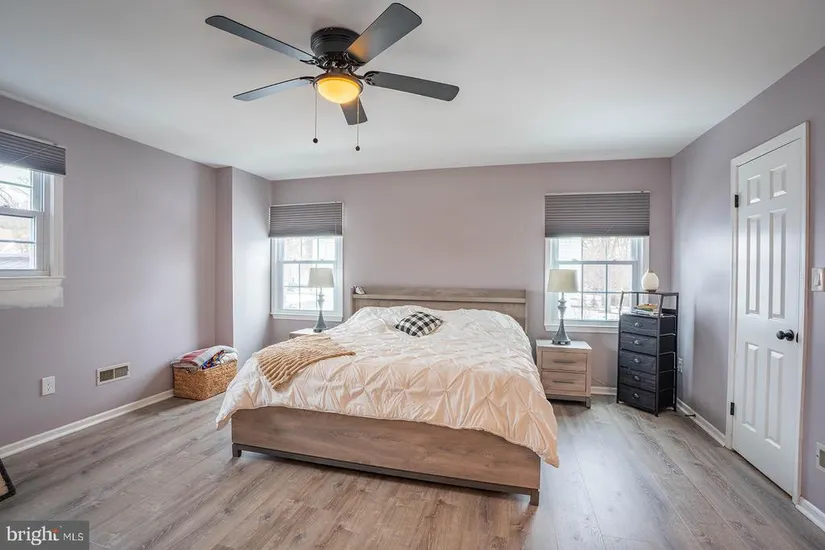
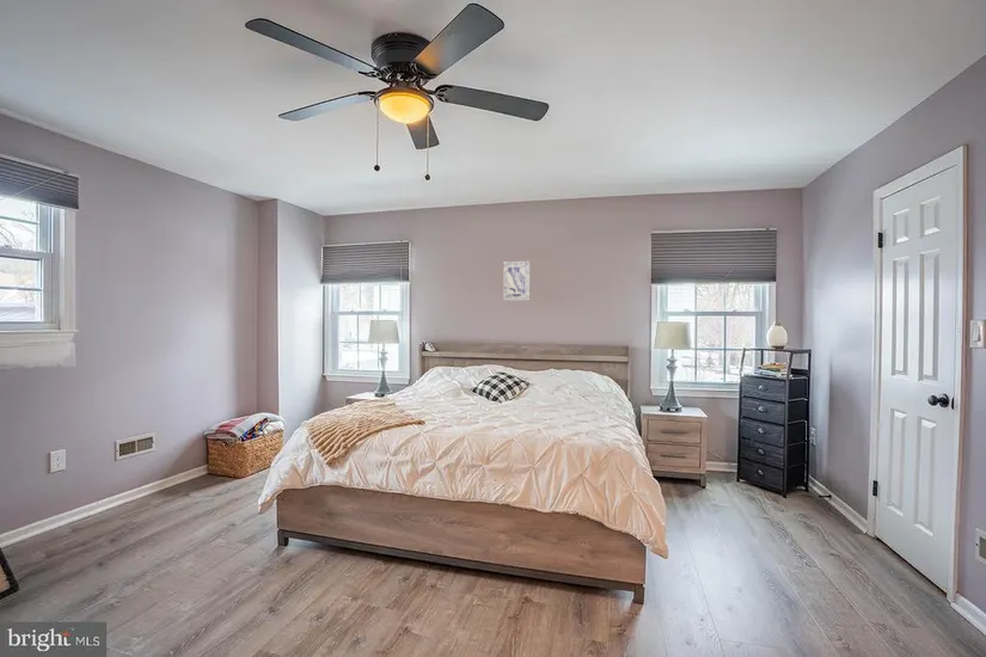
+ wall art [502,260,532,302]
